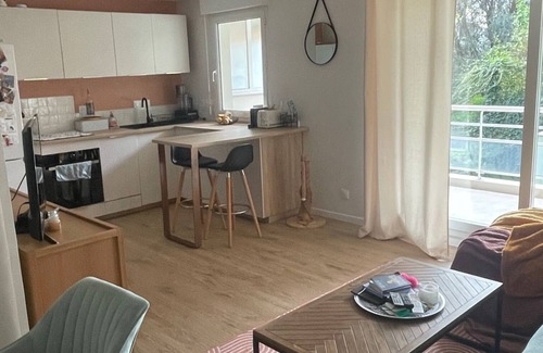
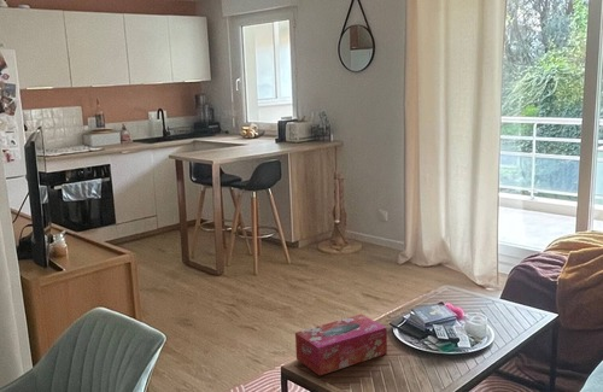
+ tissue box [294,314,388,376]
